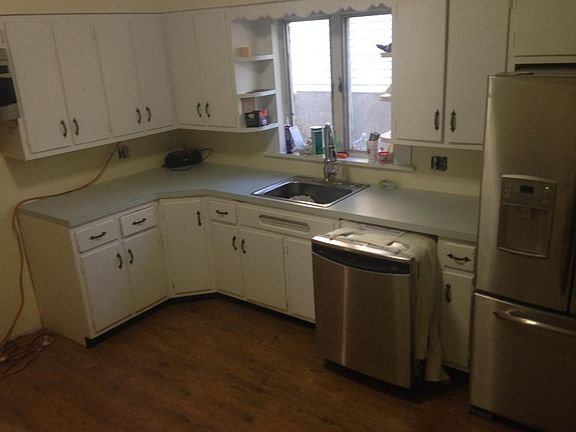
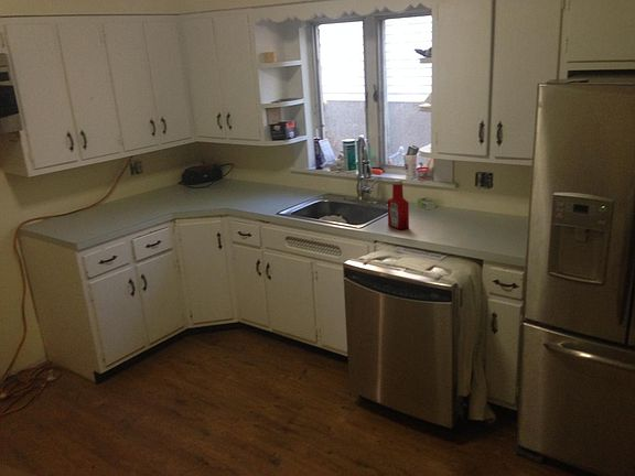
+ soap bottle [387,178,410,230]
